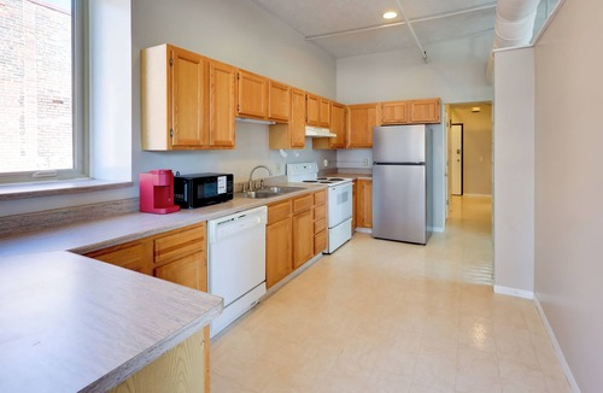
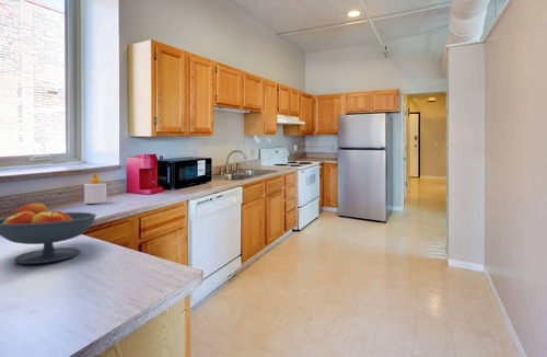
+ fruit bowl [0,201,97,265]
+ soap bottle [83,172,107,205]
